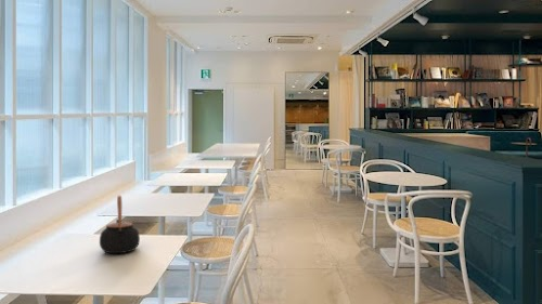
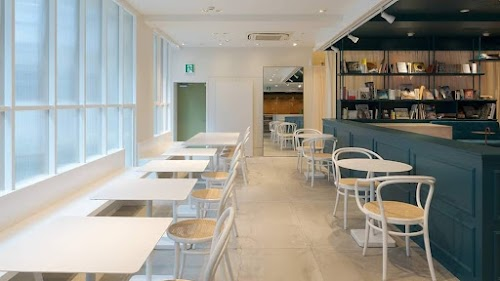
- teapot [99,195,141,254]
